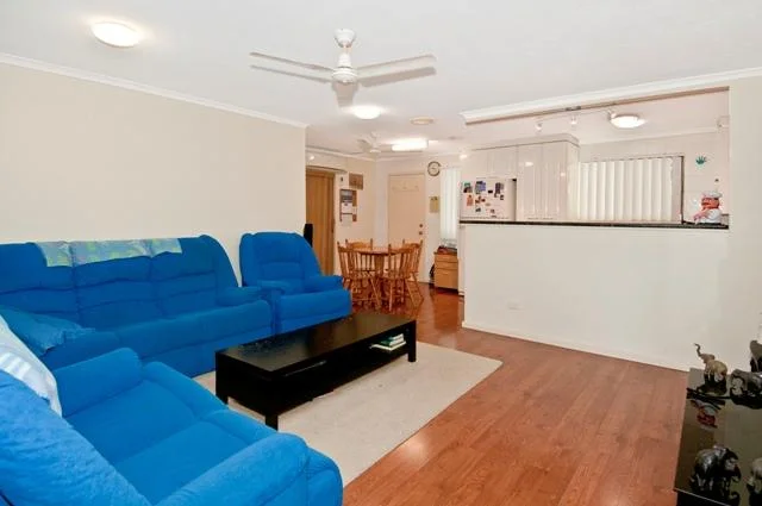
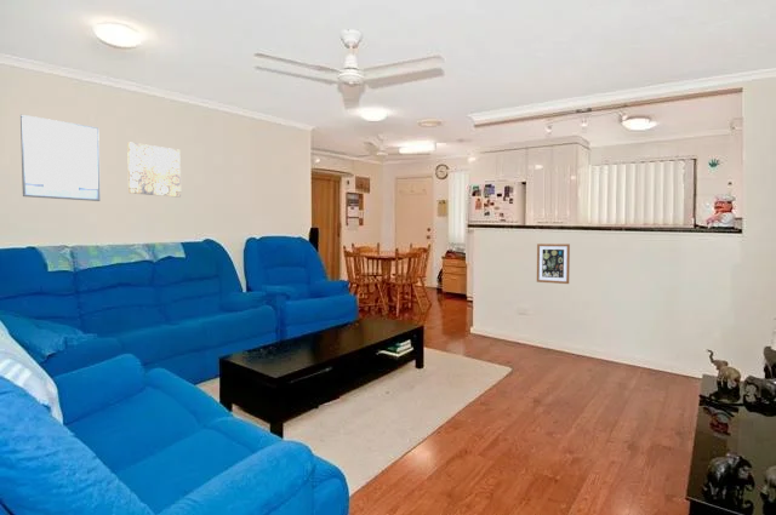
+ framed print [19,114,102,202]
+ wall art [126,142,182,198]
+ wall art [536,242,571,285]
